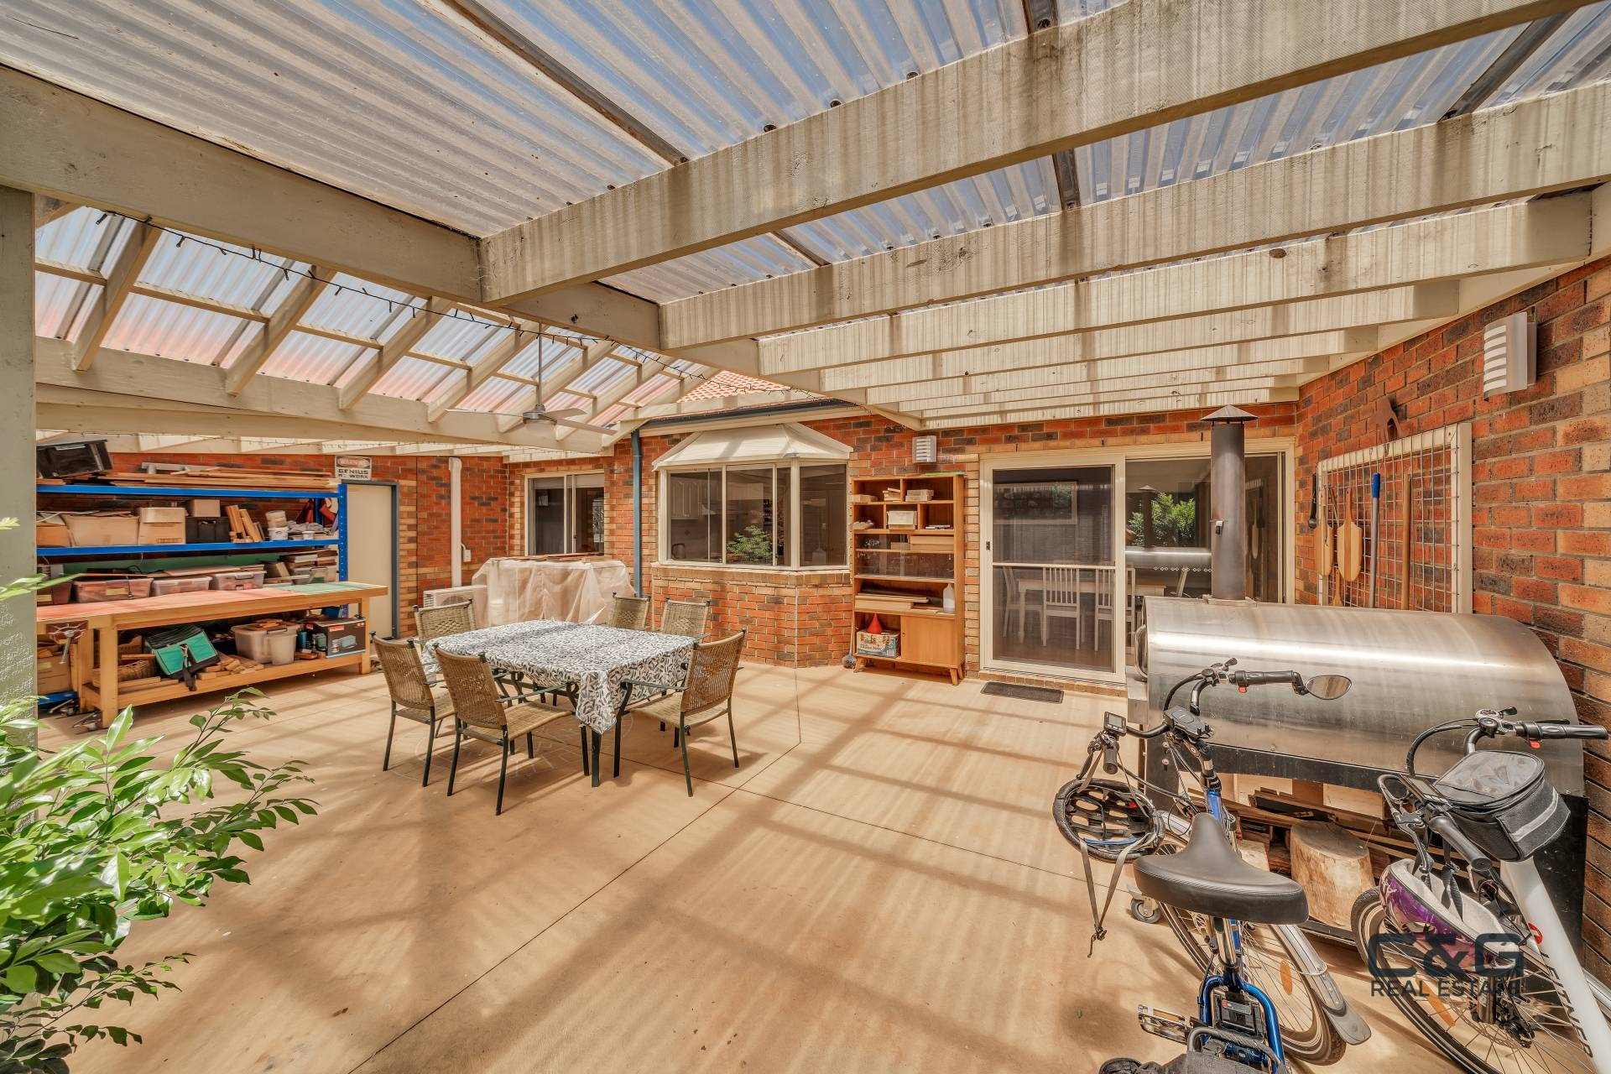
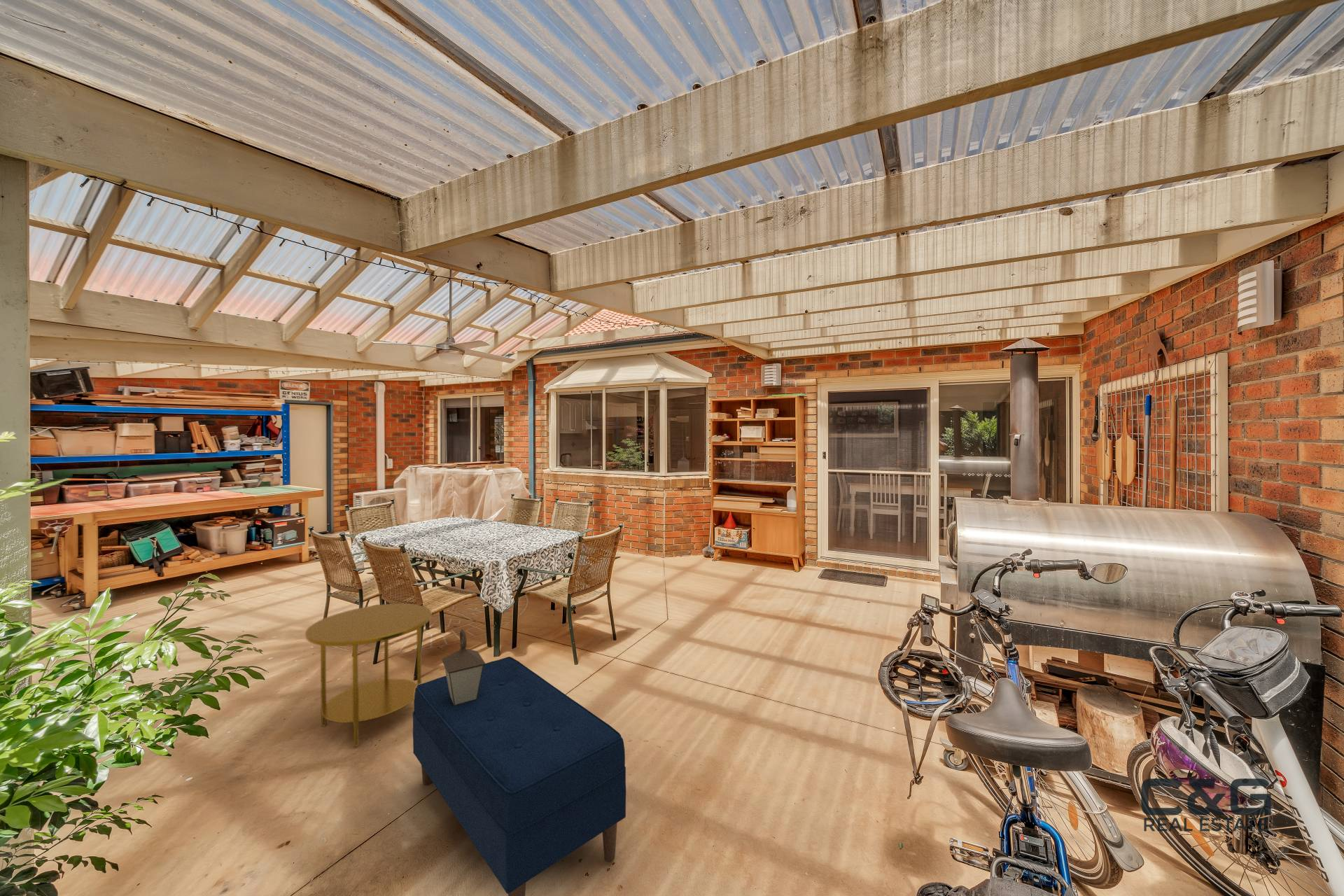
+ bench [412,656,626,896]
+ side table [304,603,432,747]
+ lantern [441,629,486,706]
